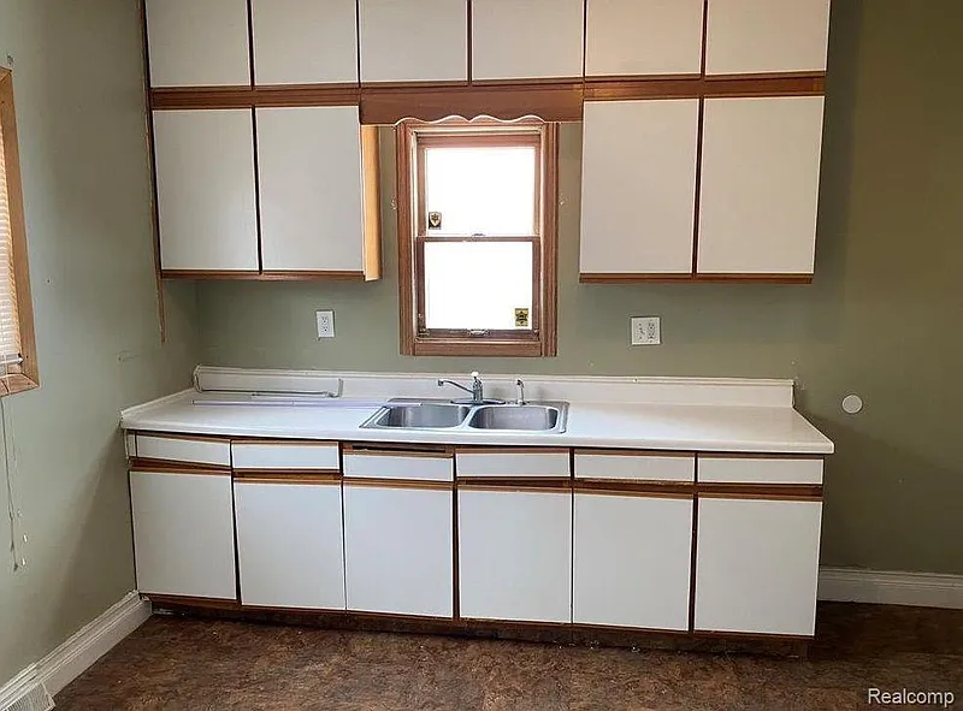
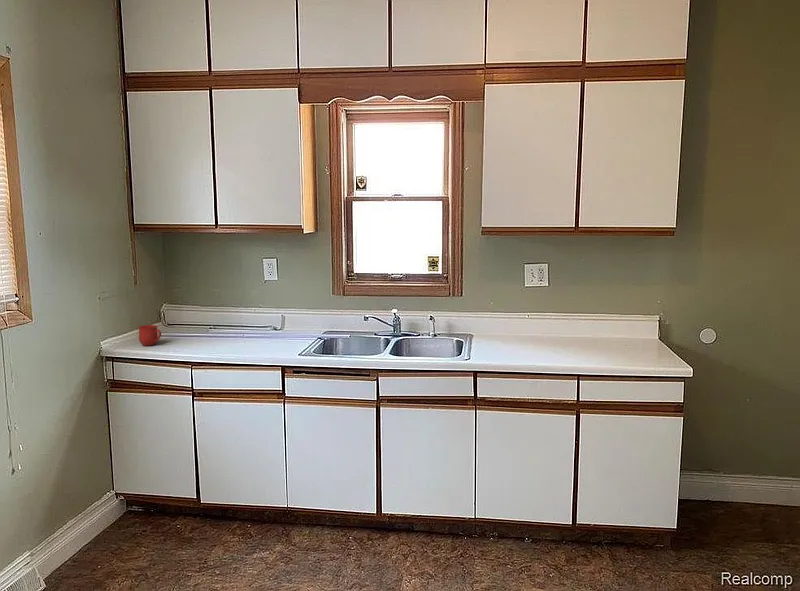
+ mug [137,324,162,347]
